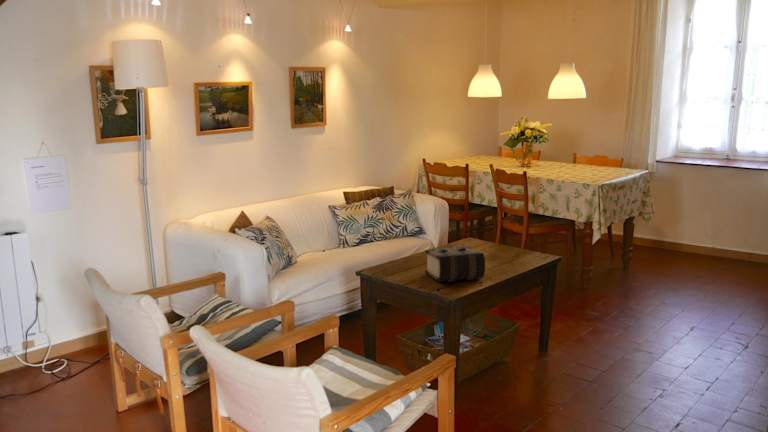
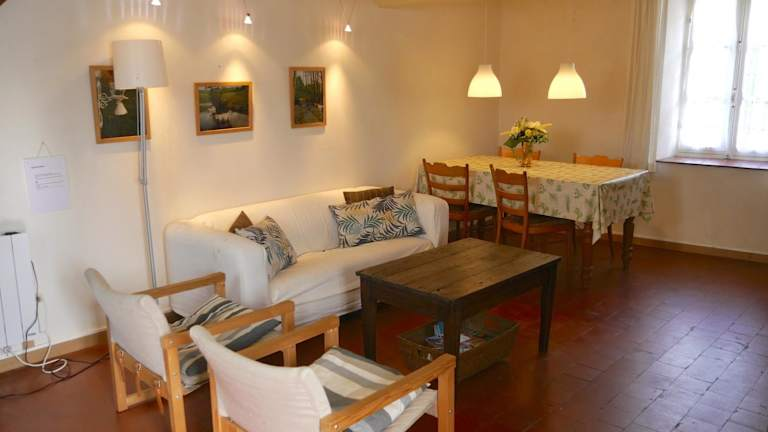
- book [424,245,486,283]
